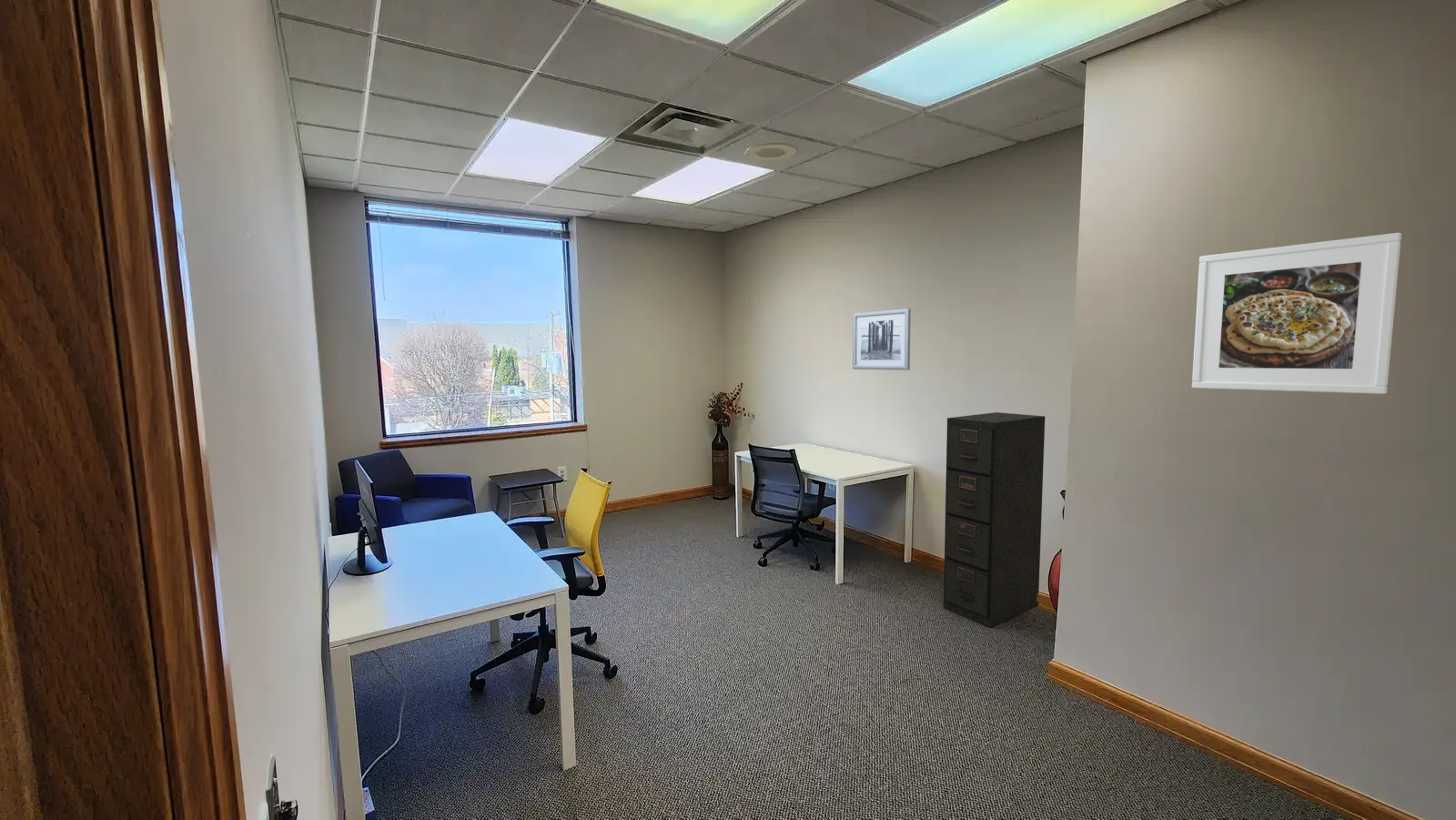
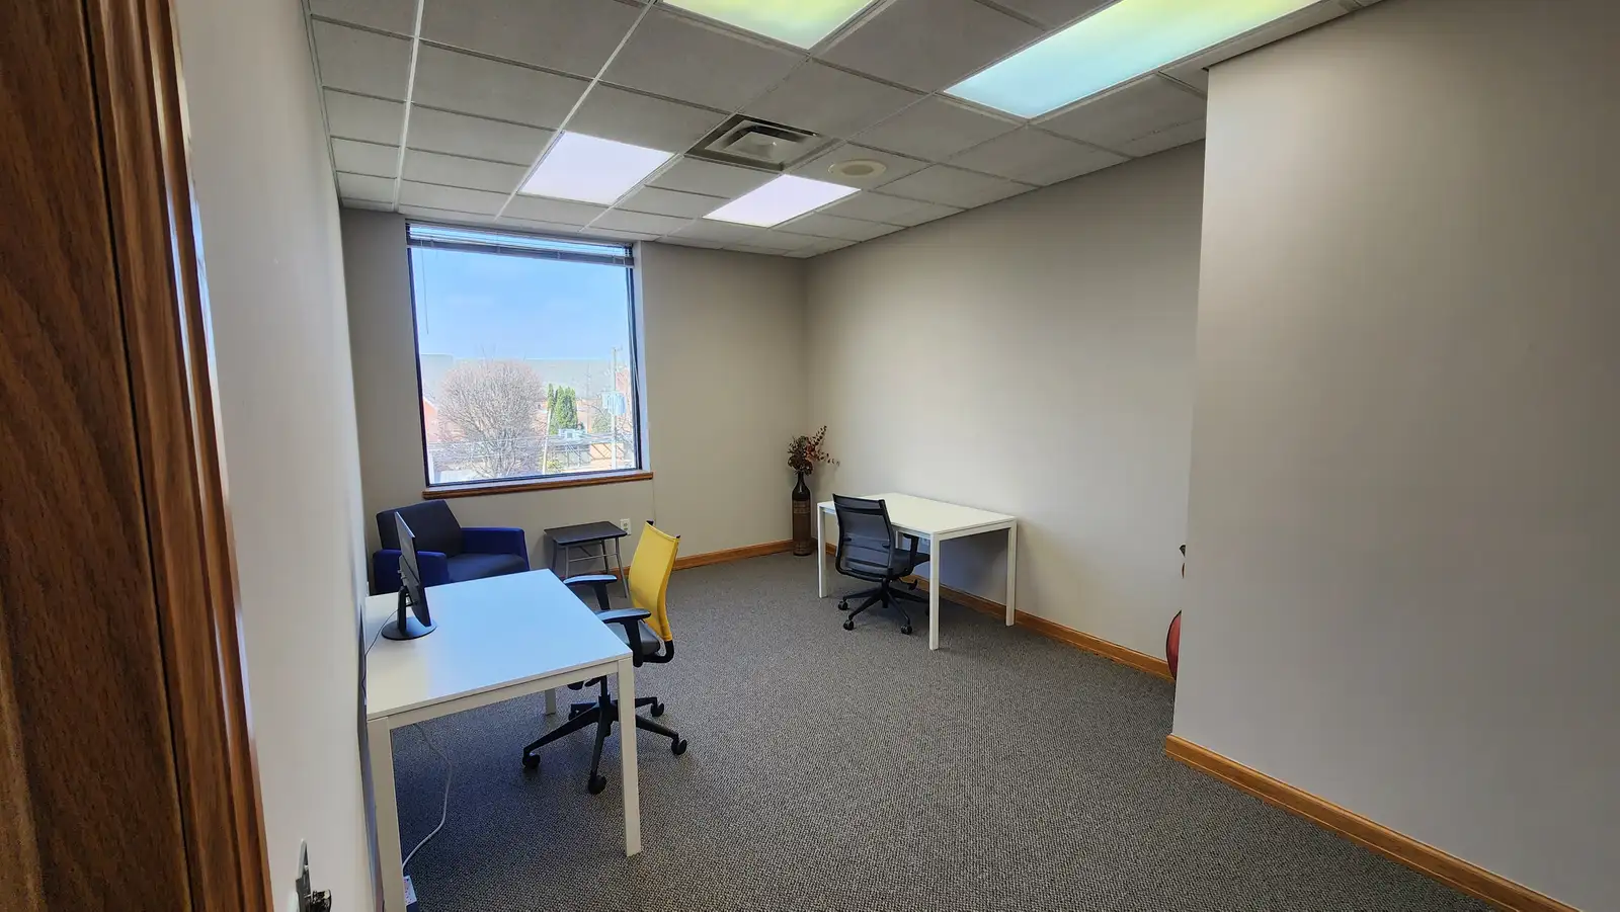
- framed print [1191,232,1402,395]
- wall art [852,308,912,371]
- filing cabinet [943,411,1046,628]
